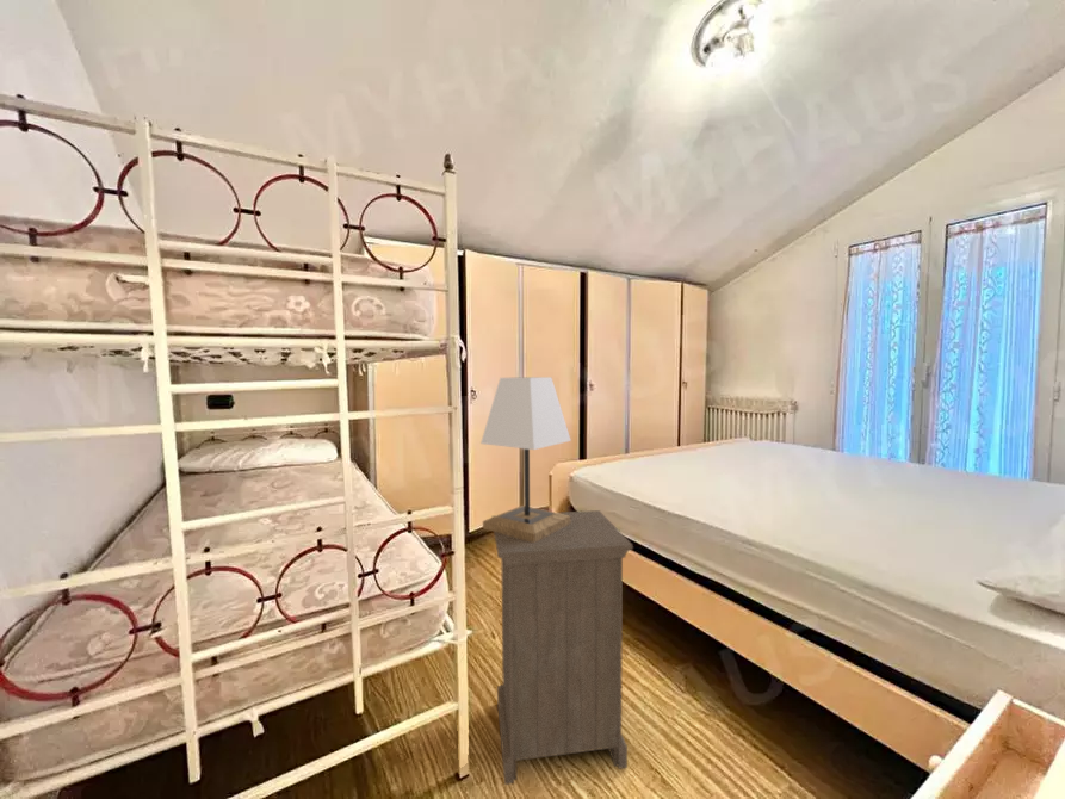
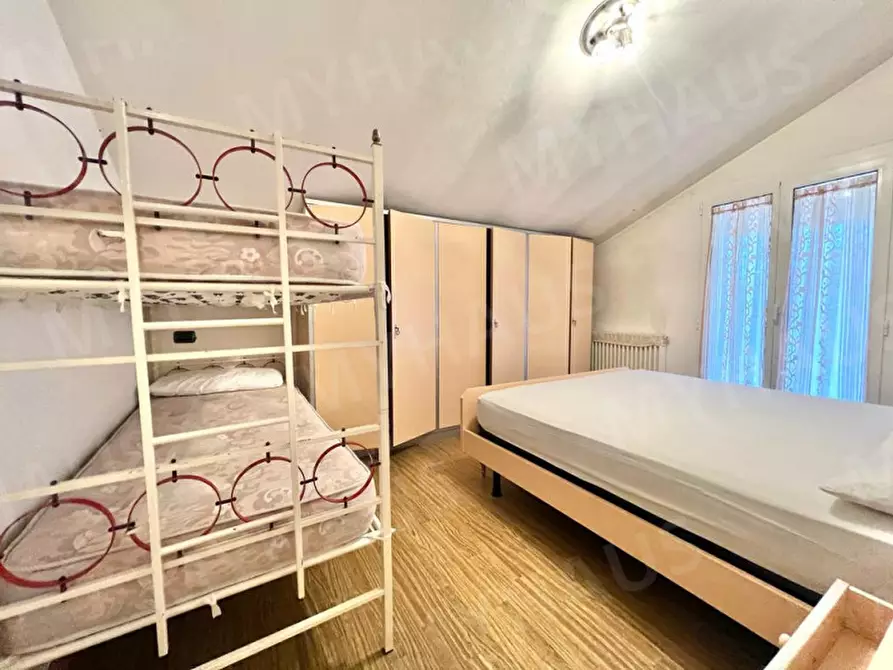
- lamp [479,376,572,541]
- nightstand [490,509,634,786]
